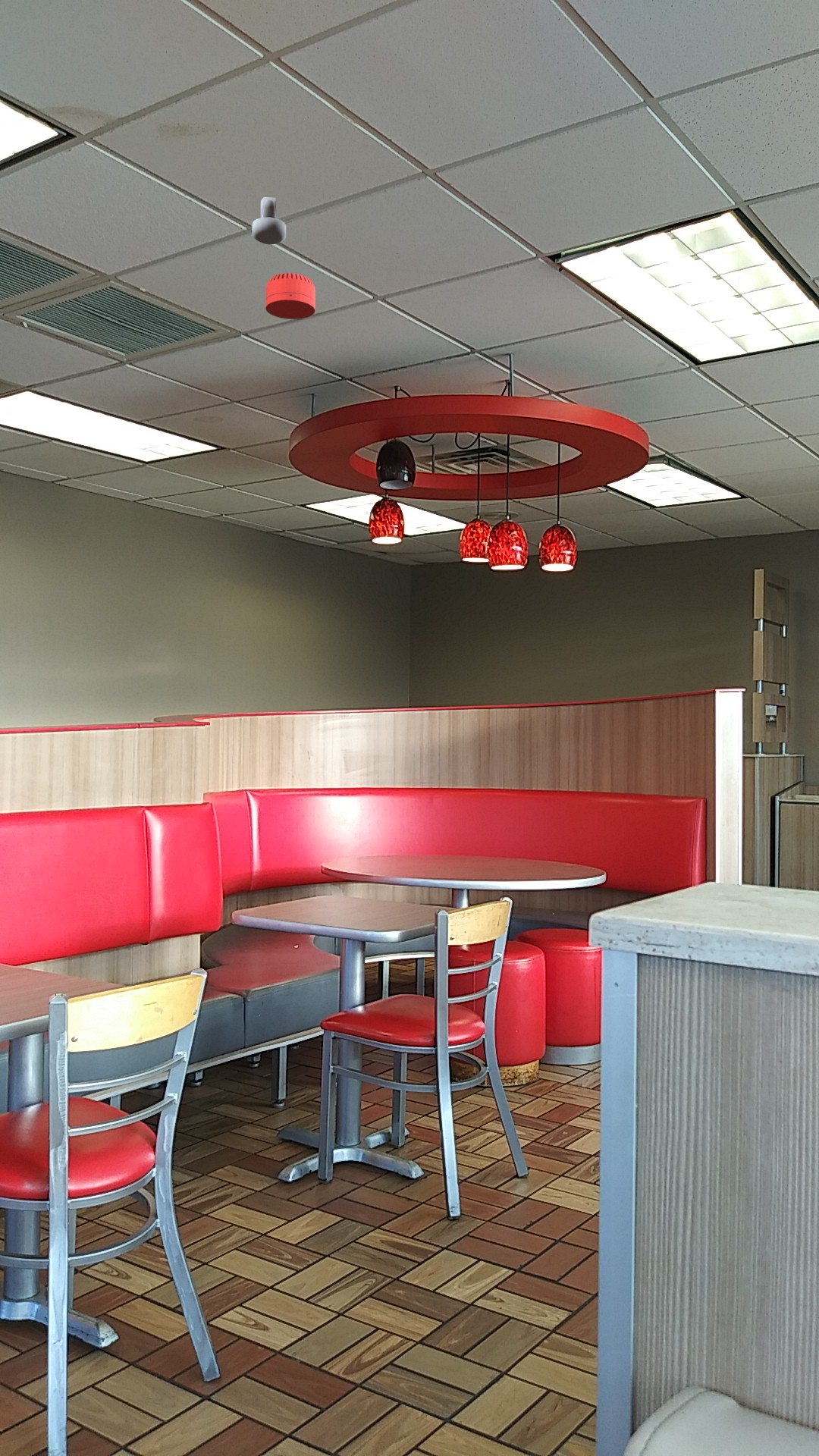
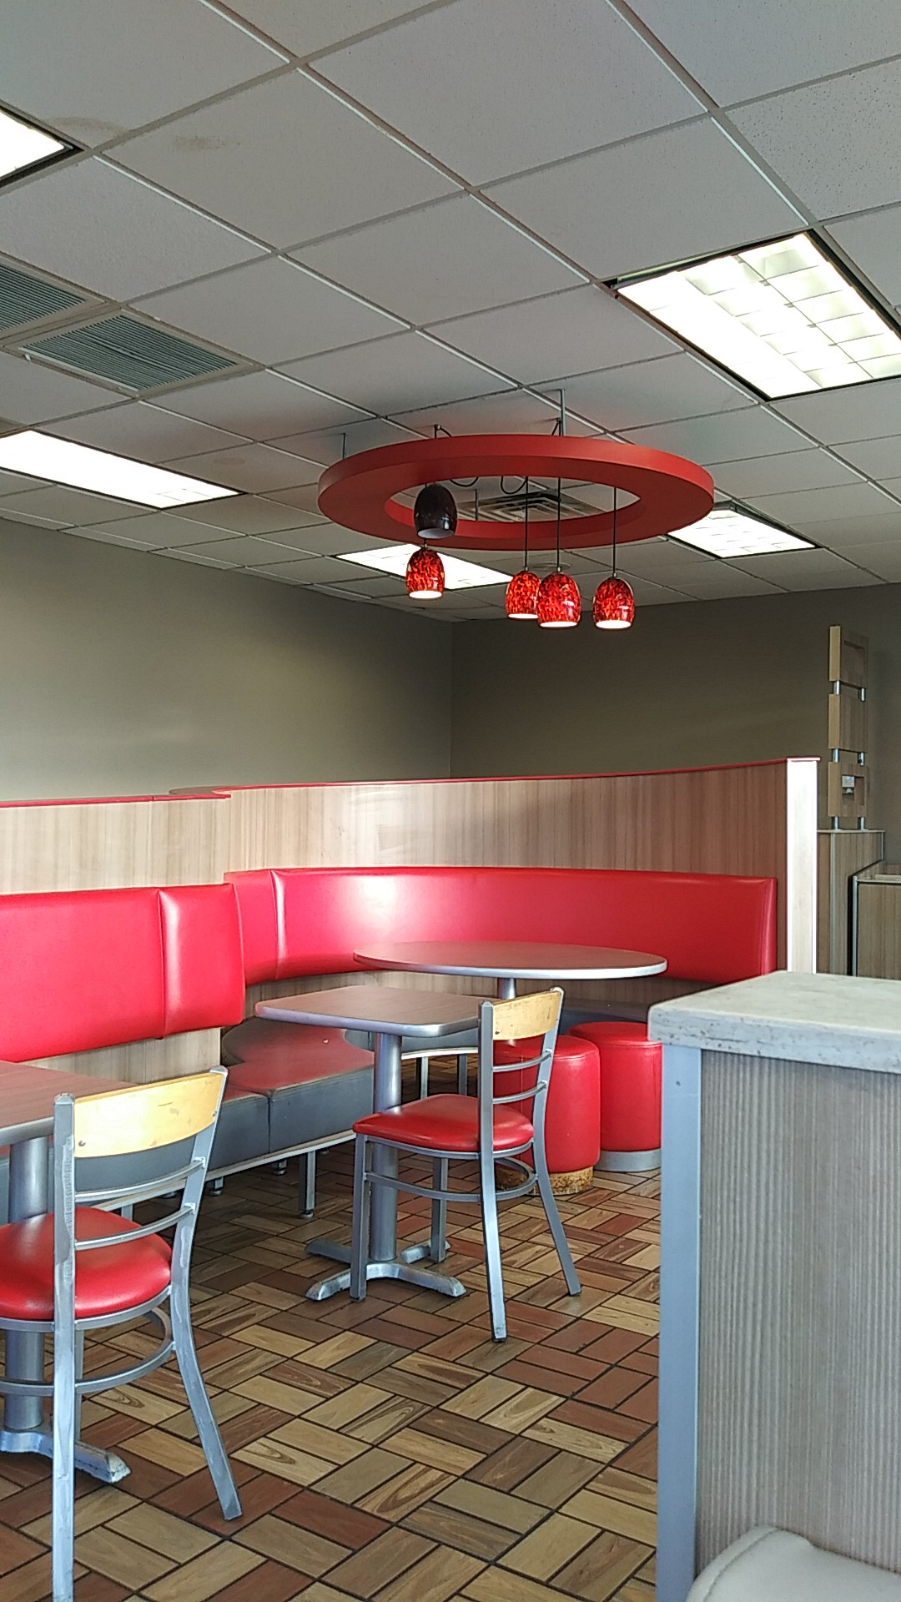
- security camera [252,196,287,245]
- smoke detector [265,272,316,320]
